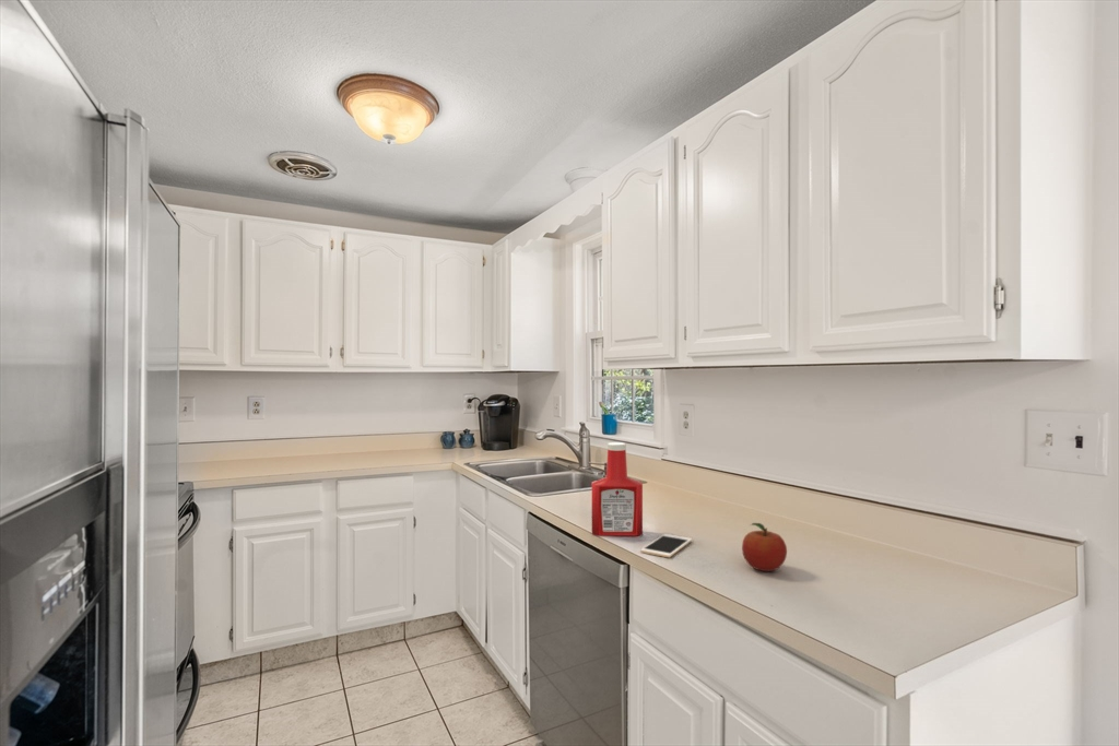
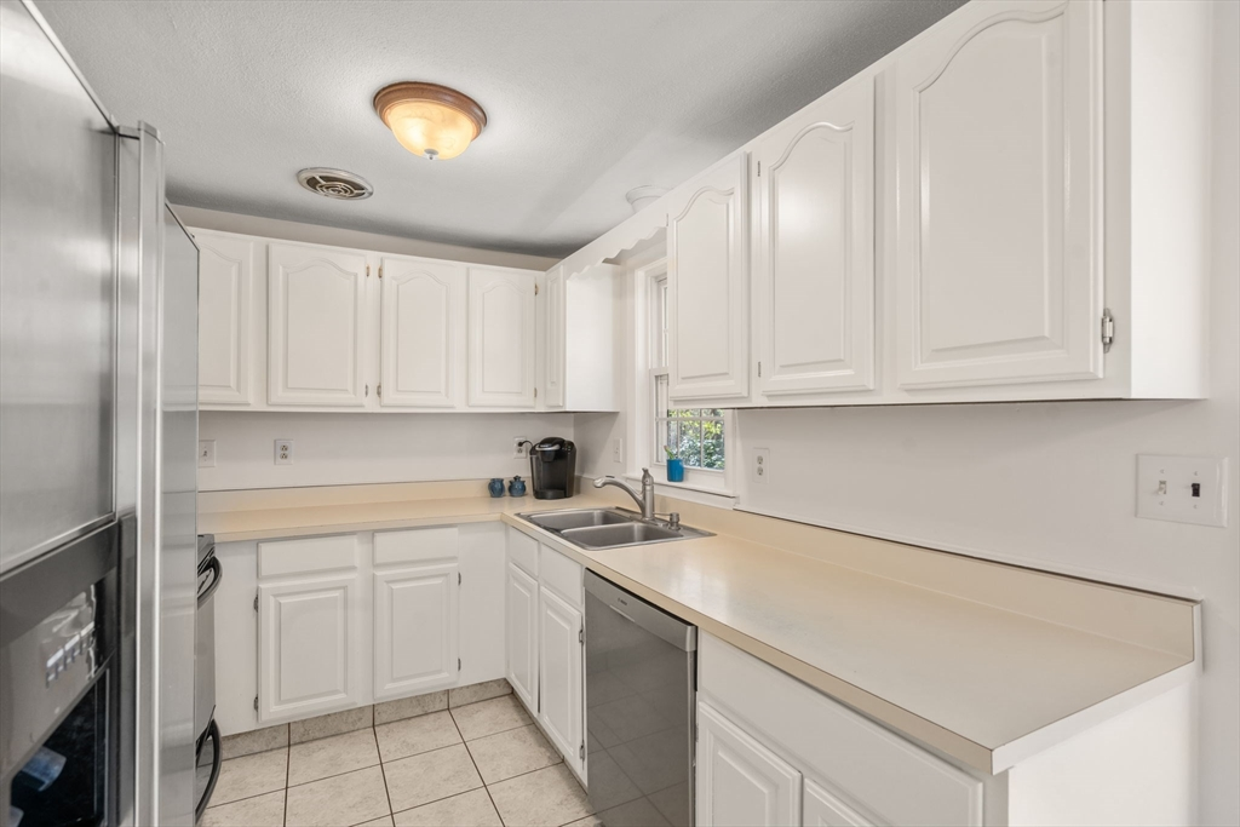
- fruit [741,522,788,572]
- soap bottle [591,441,644,537]
- cell phone [639,533,693,558]
